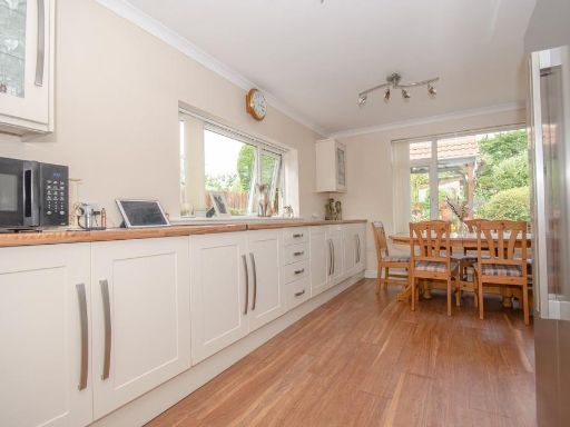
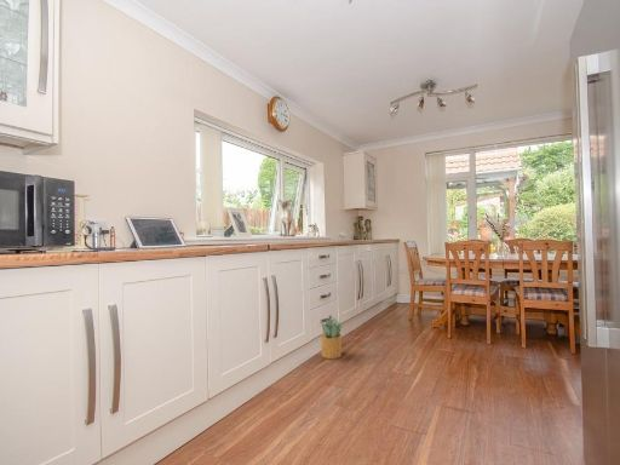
+ potted plant [321,316,343,360]
